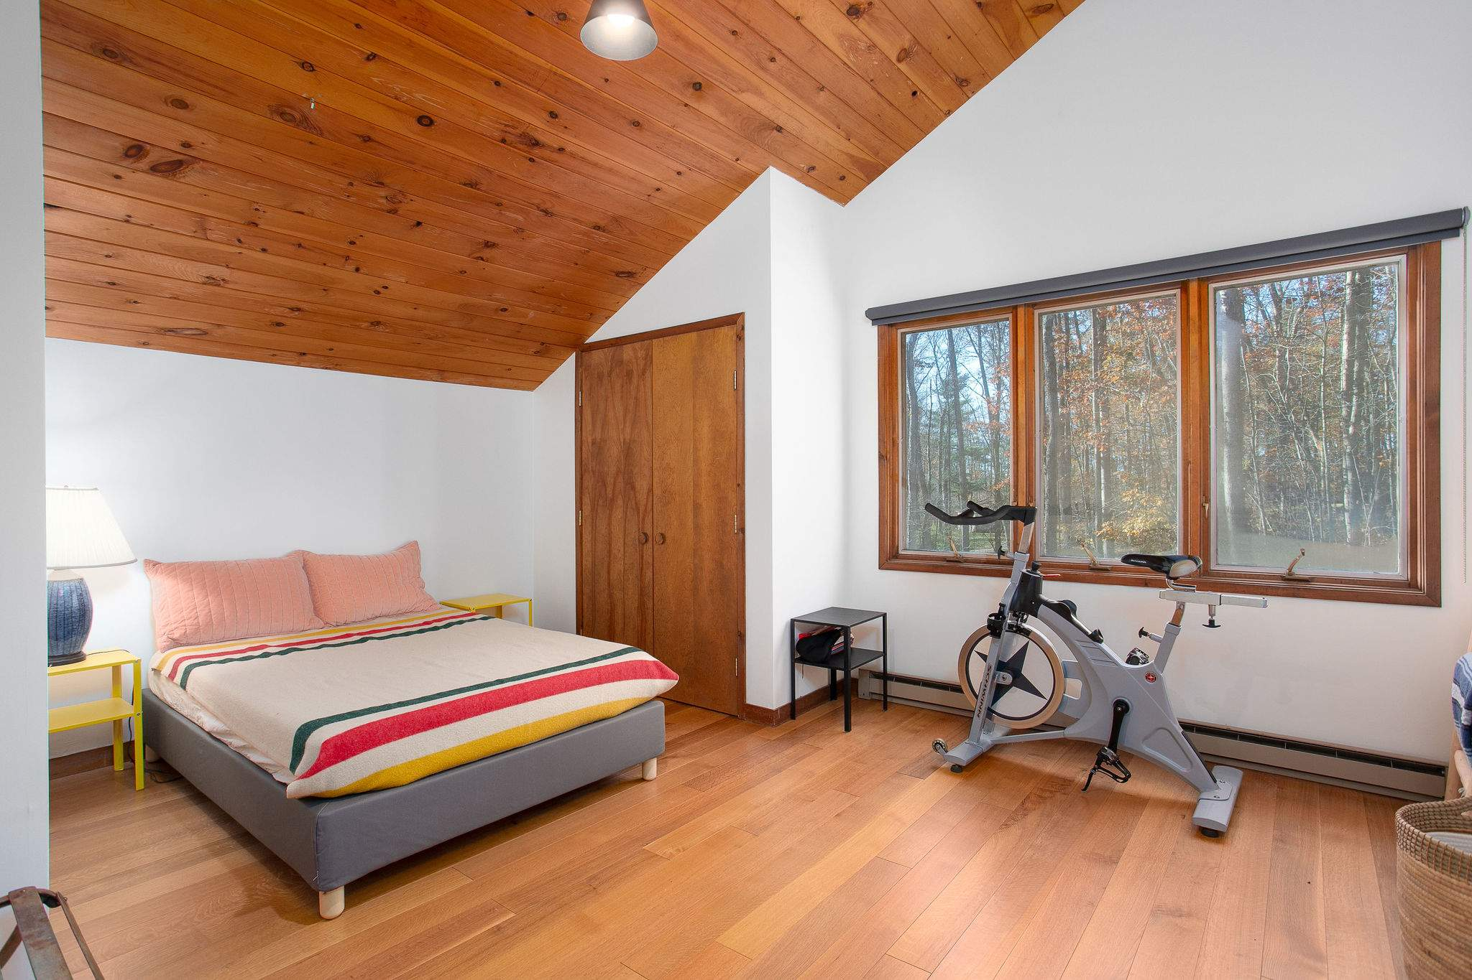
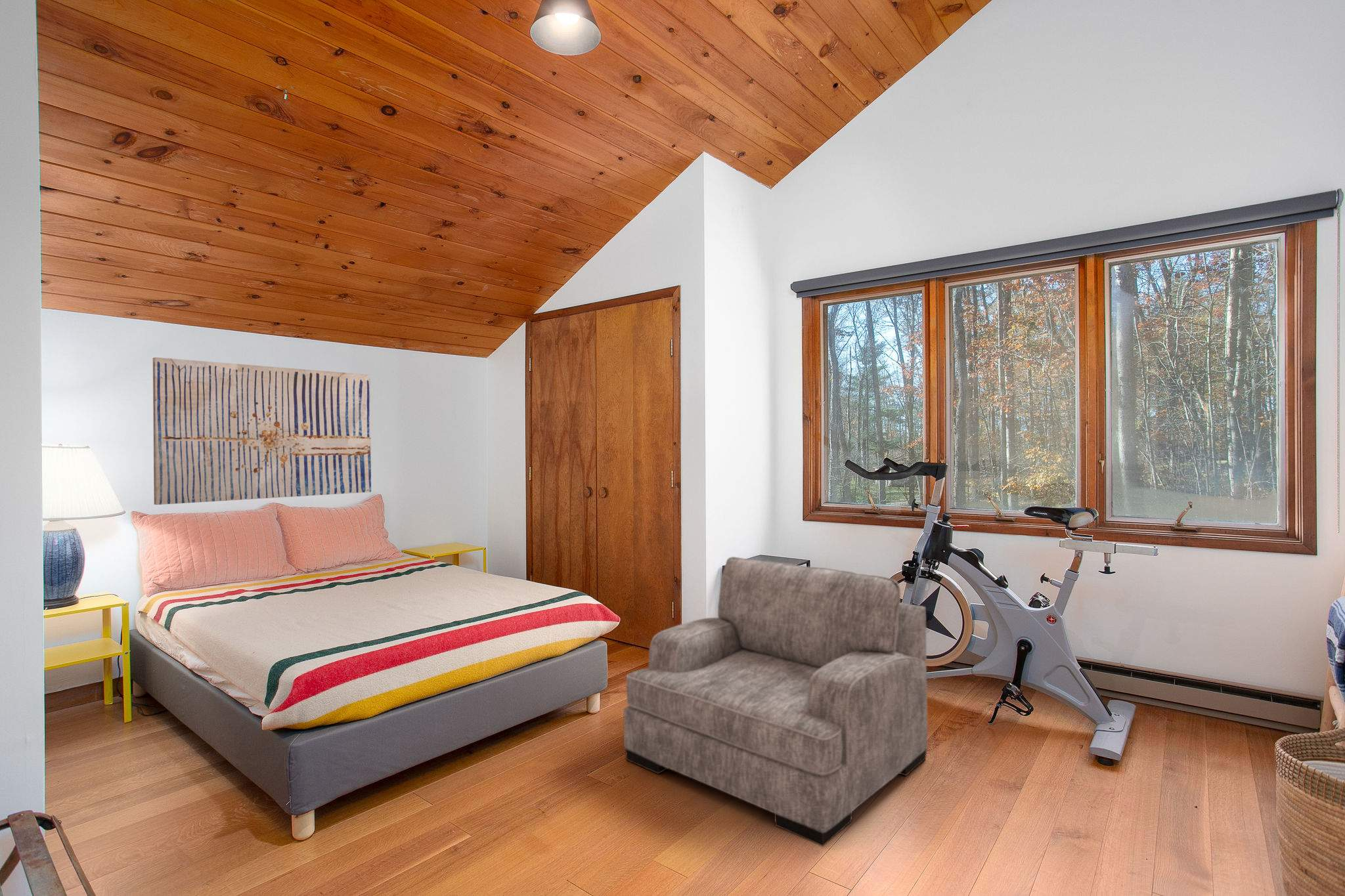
+ wall art [152,356,372,505]
+ armchair [623,556,928,847]
